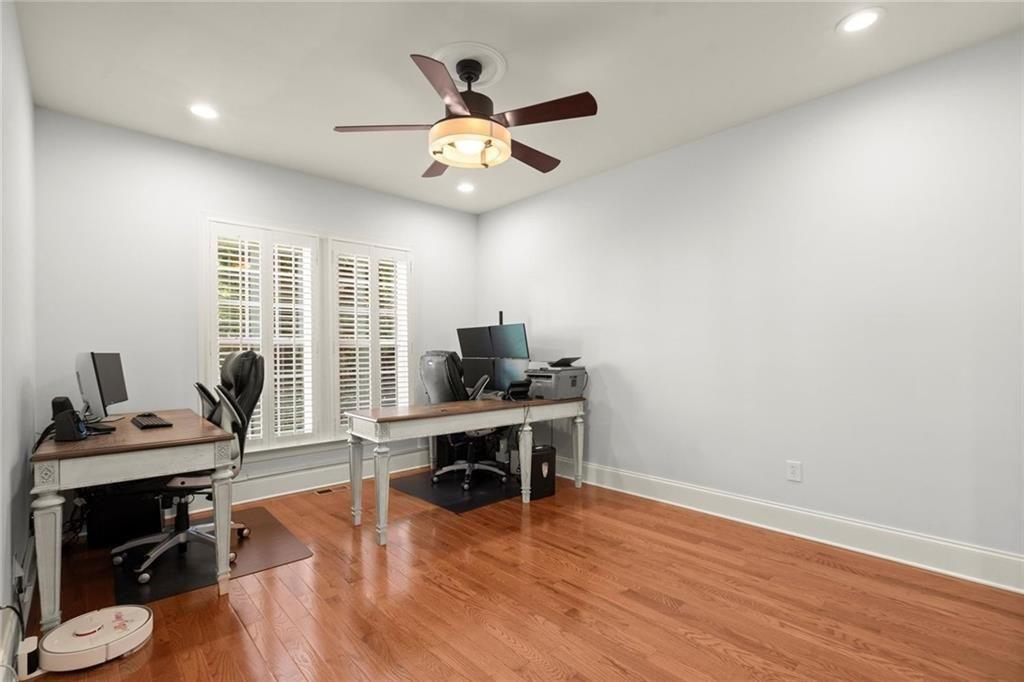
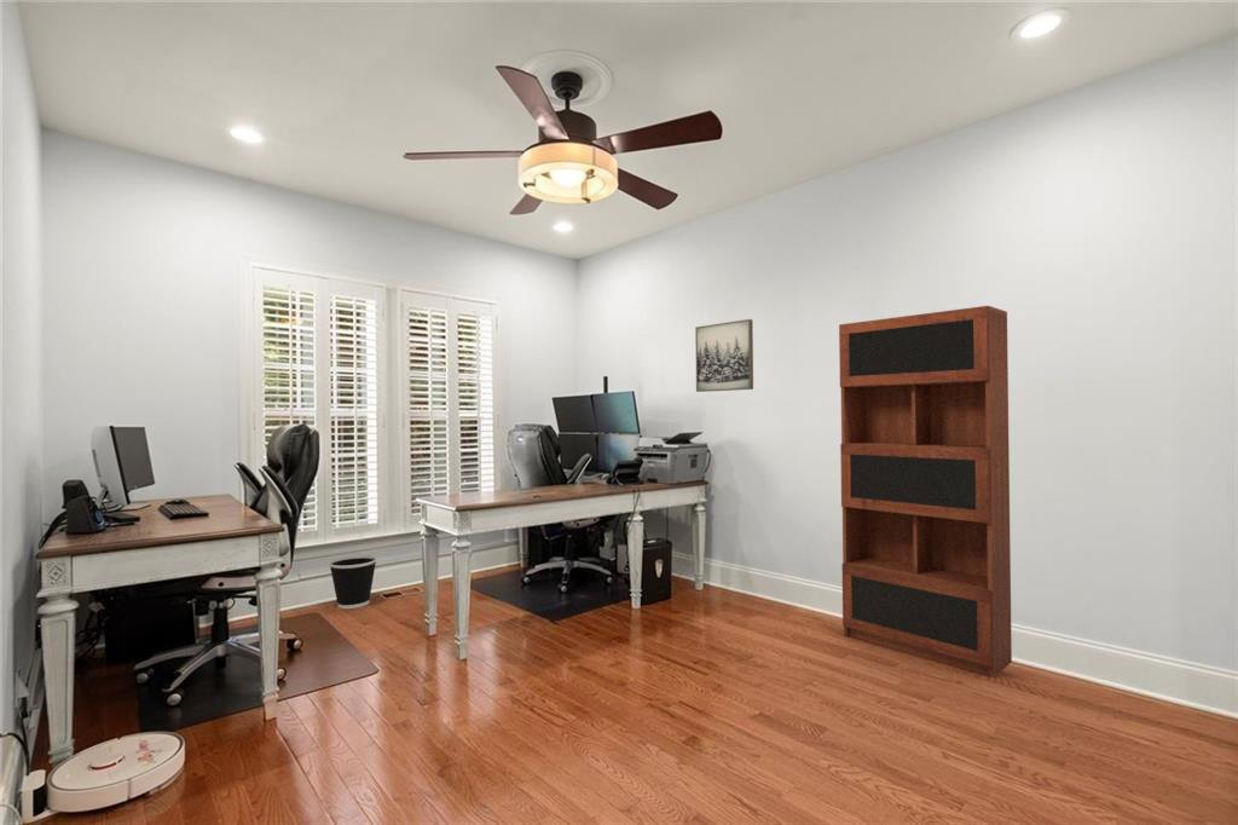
+ wall art [694,318,754,393]
+ bookcase [838,305,1013,679]
+ wastebasket [328,554,378,610]
